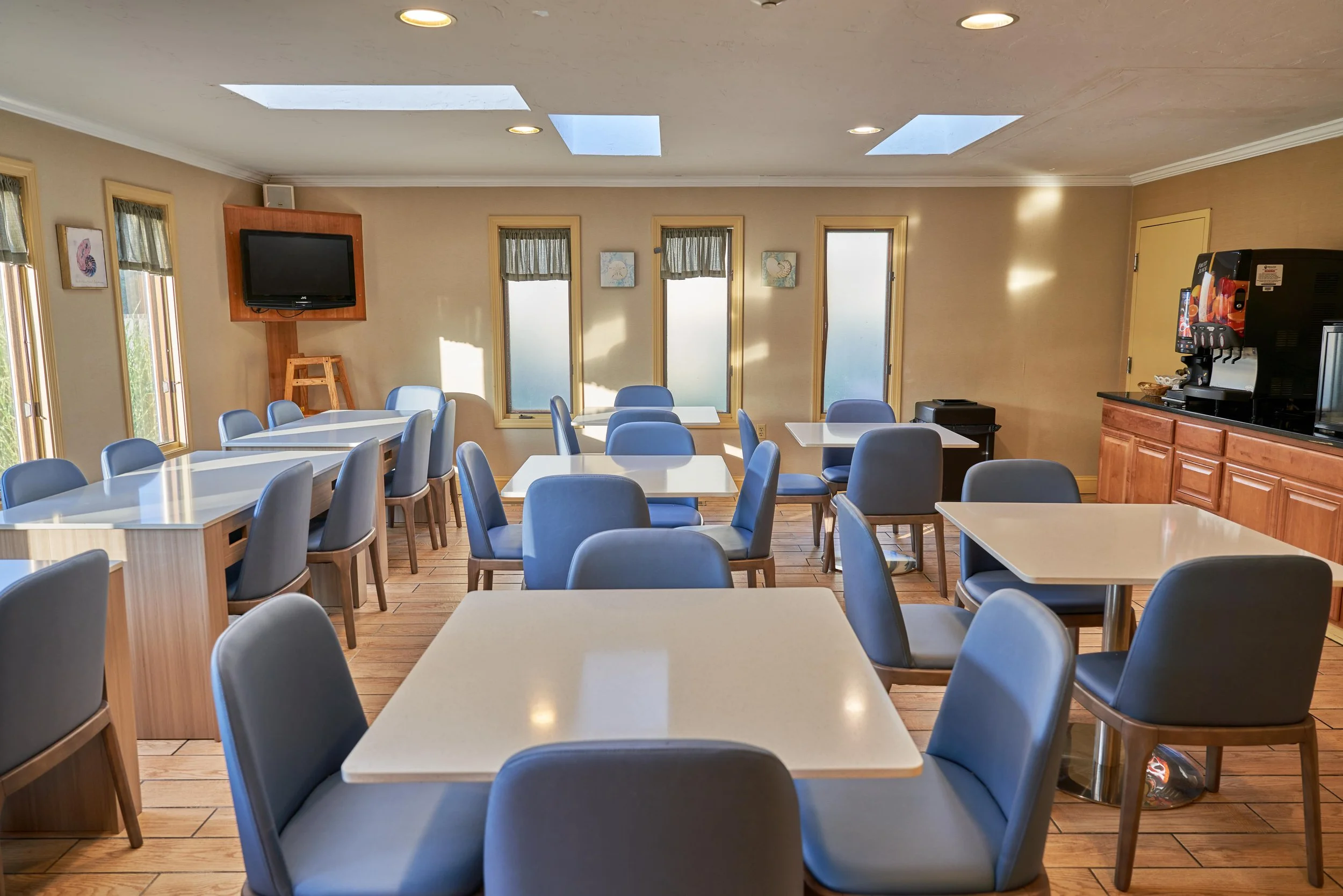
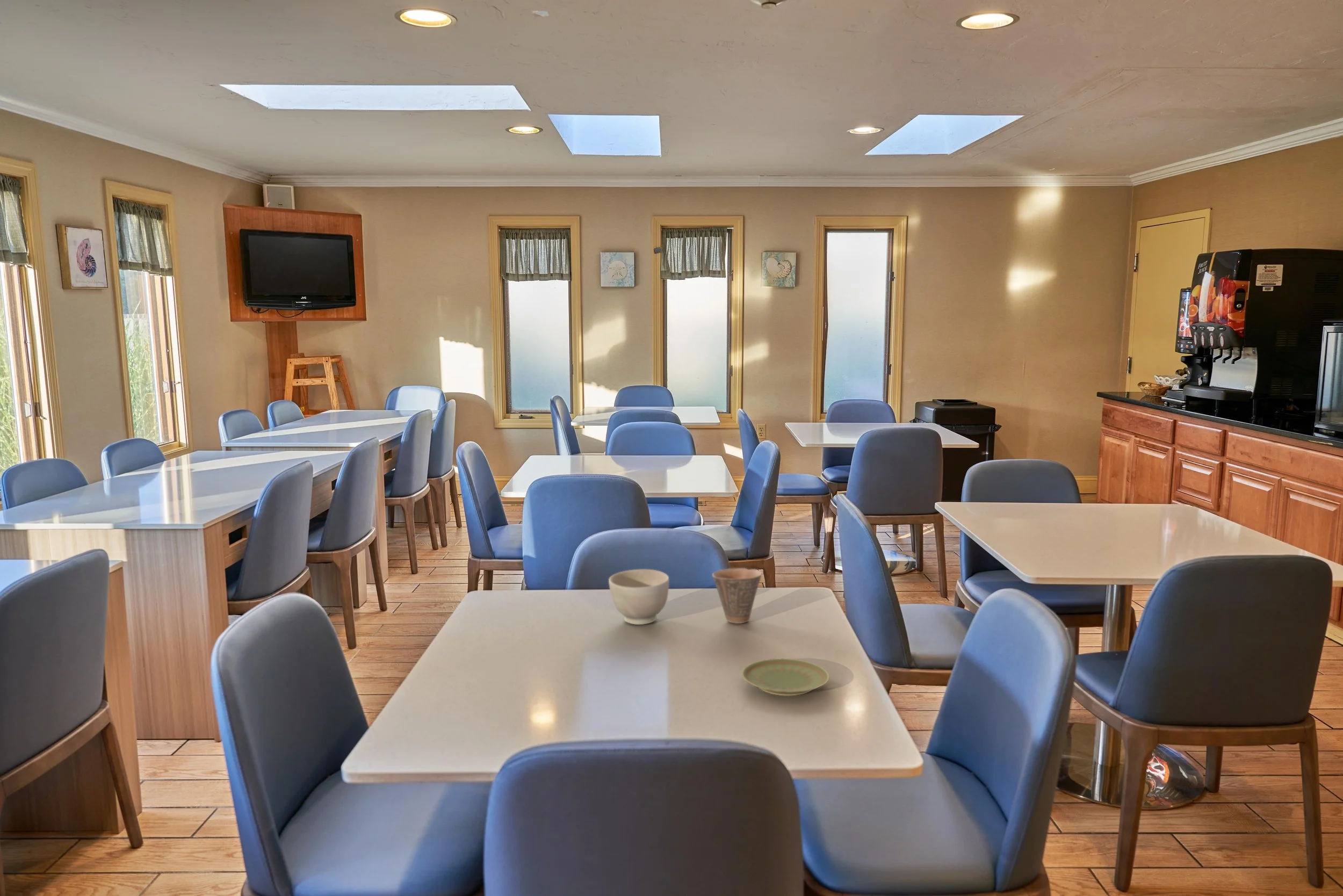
+ plate [741,658,830,696]
+ bowl [608,569,670,625]
+ cup [712,568,762,624]
